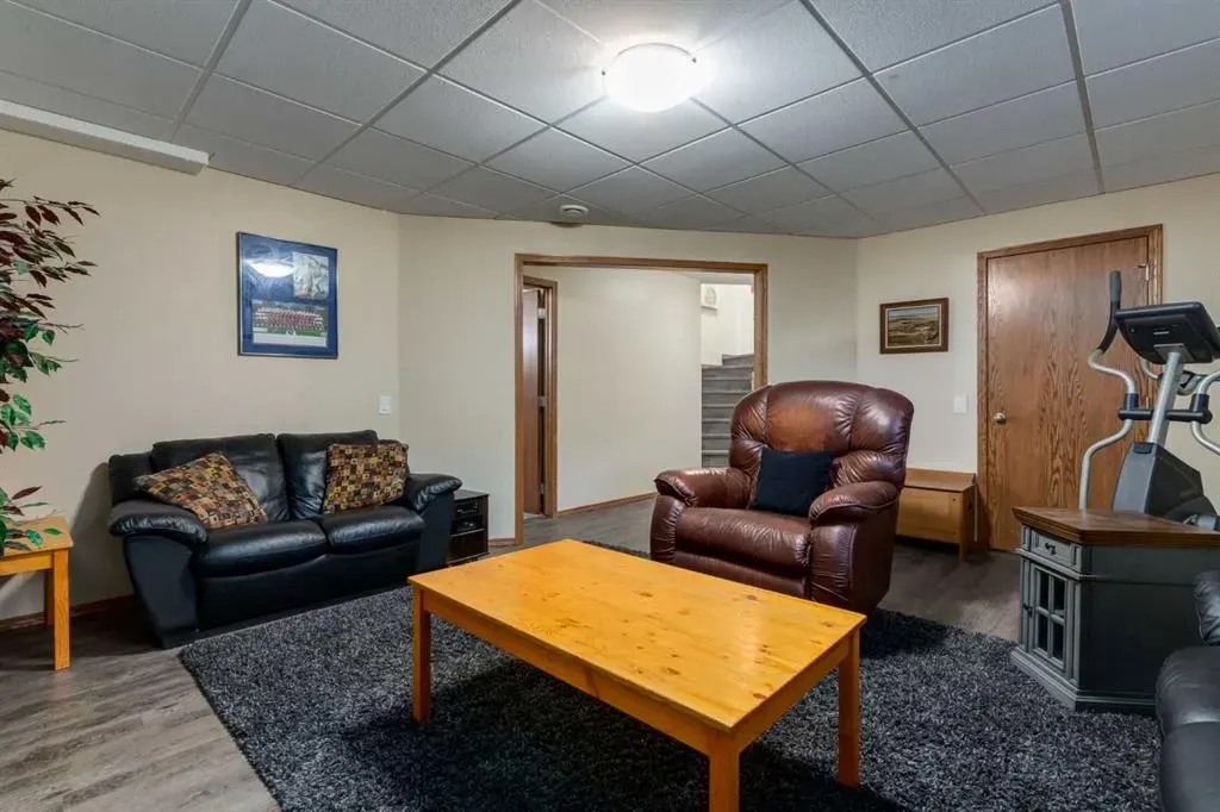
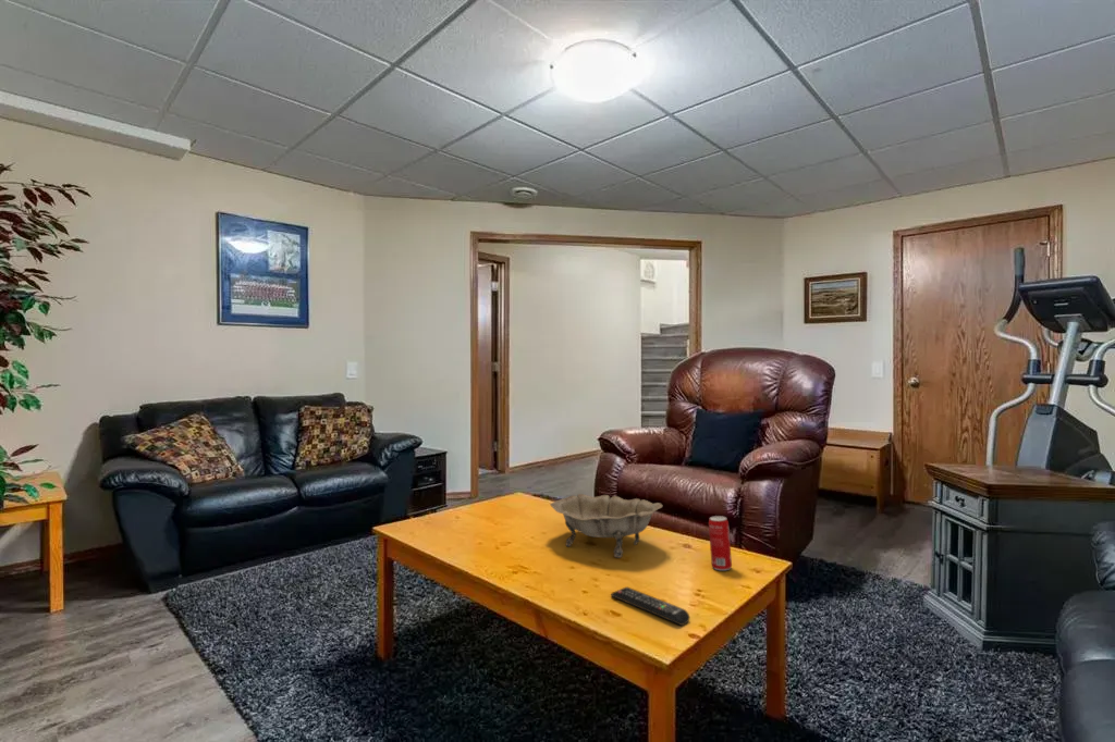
+ decorative bowl [549,493,663,559]
+ beverage can [708,515,733,571]
+ remote control [610,585,690,627]
